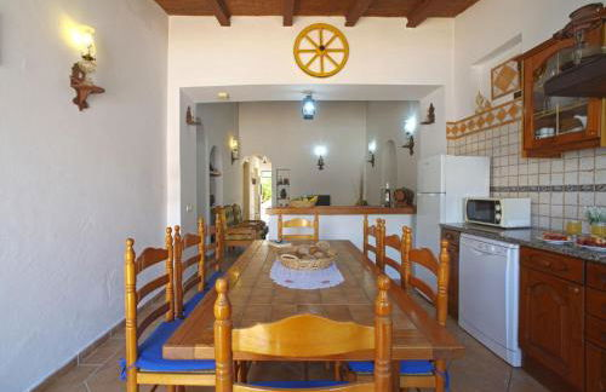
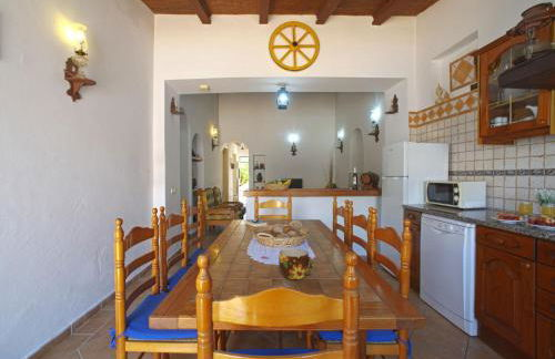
+ cup [278,248,314,280]
